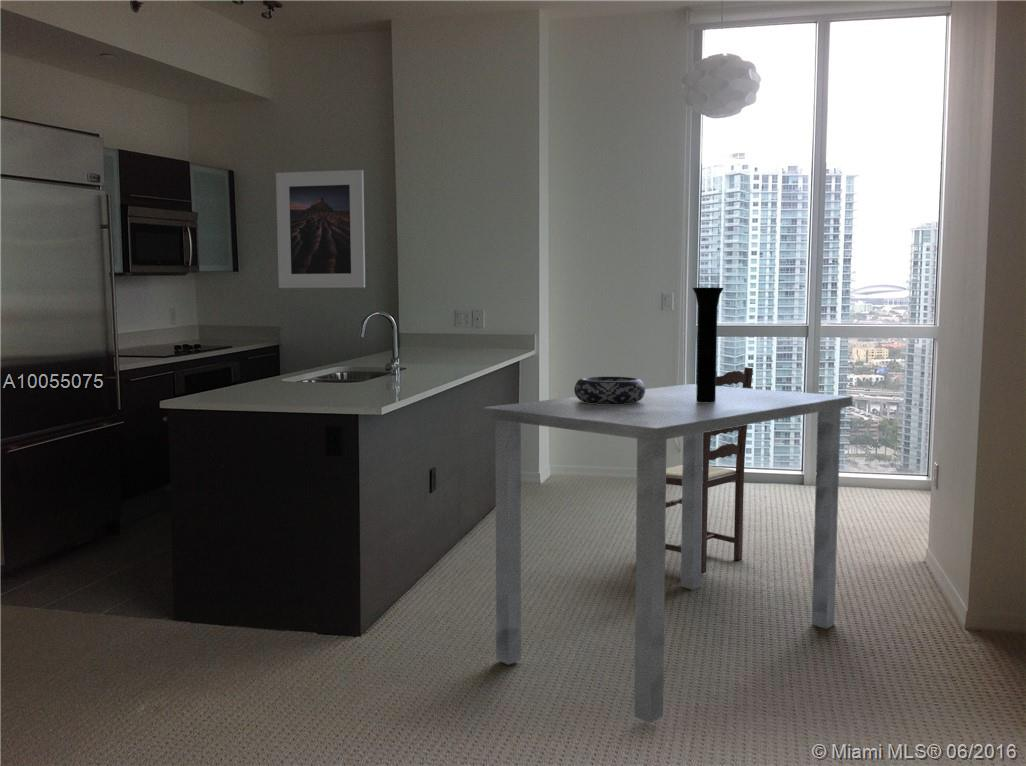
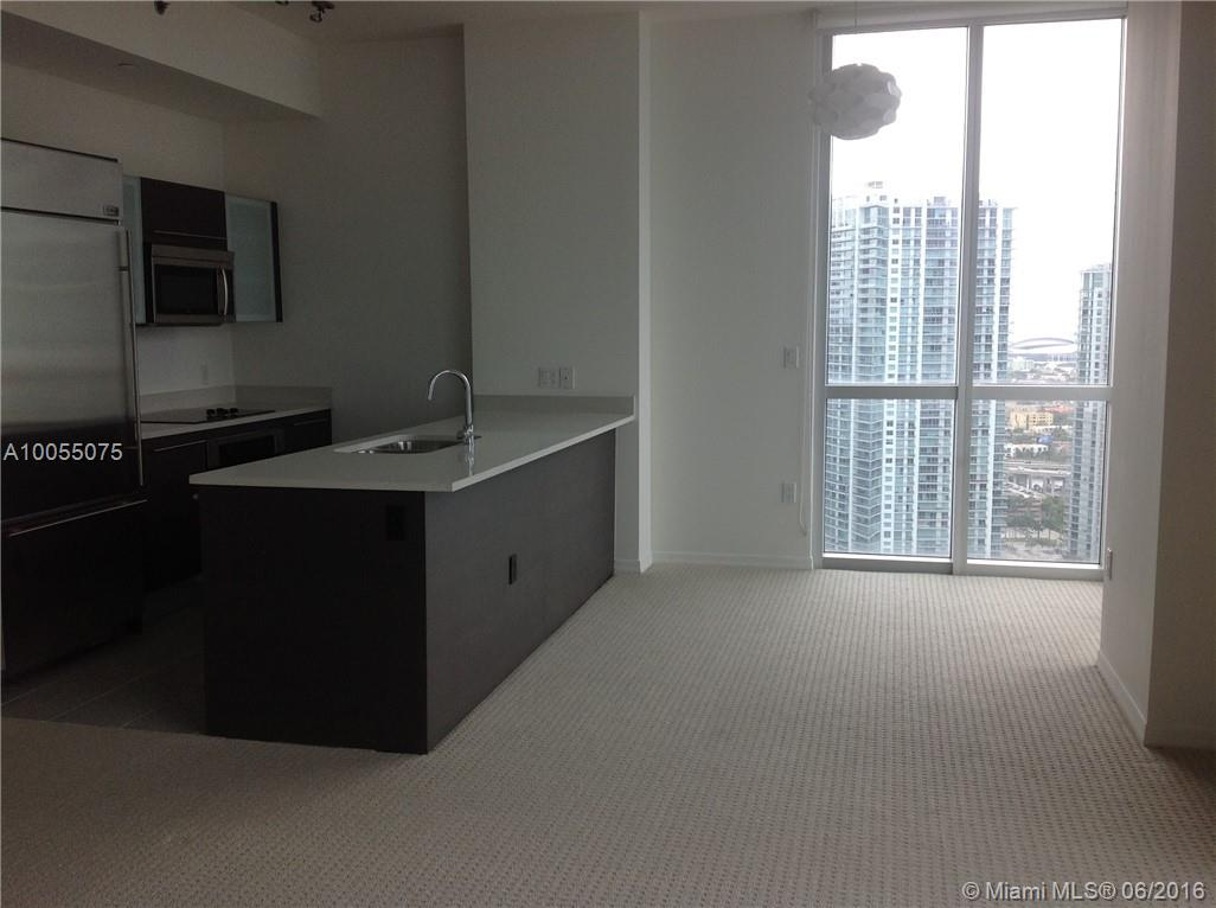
- vase [692,287,724,402]
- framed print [275,169,366,289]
- dining chair [665,366,754,575]
- dining table [482,383,854,724]
- decorative bowl [573,376,646,404]
